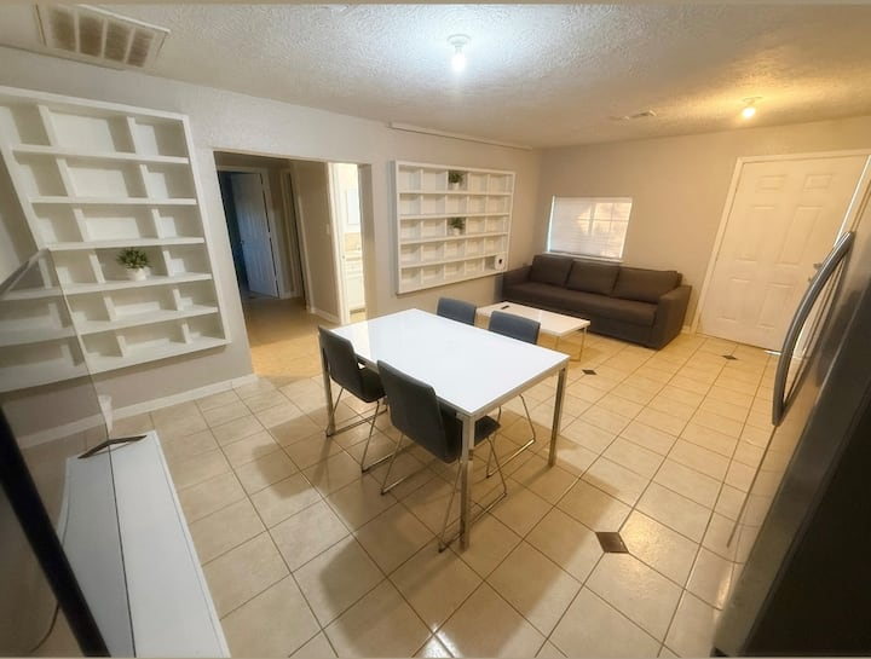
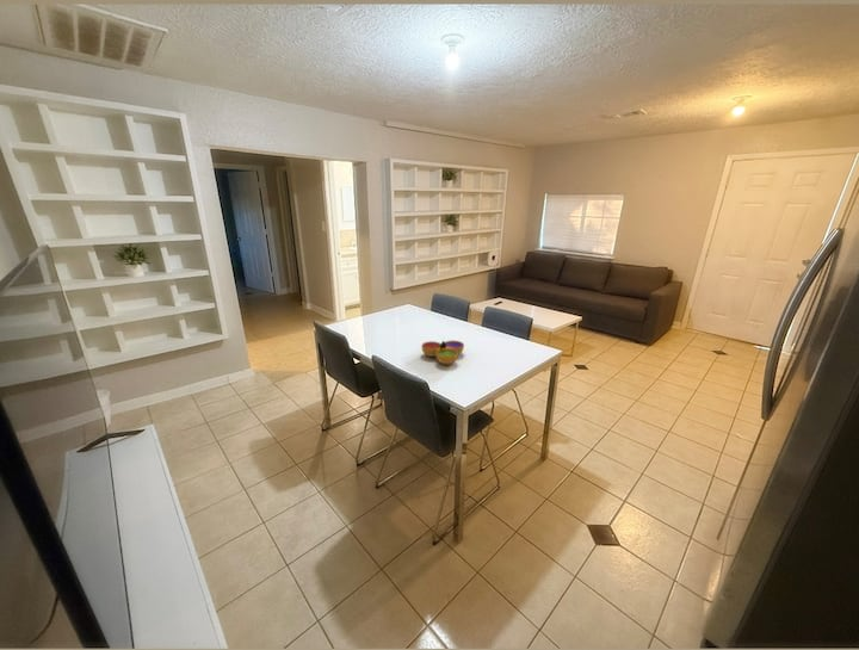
+ decorative bowl [420,340,465,365]
